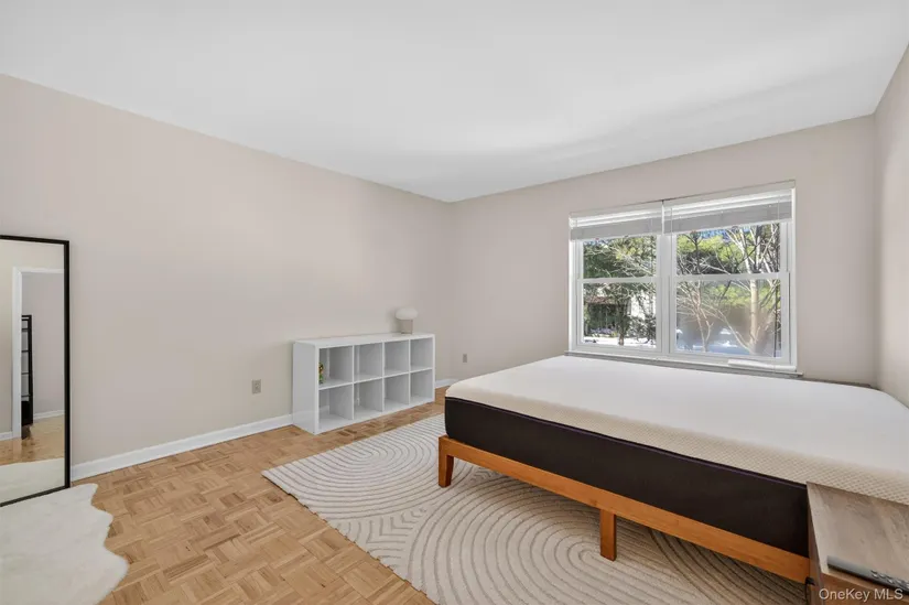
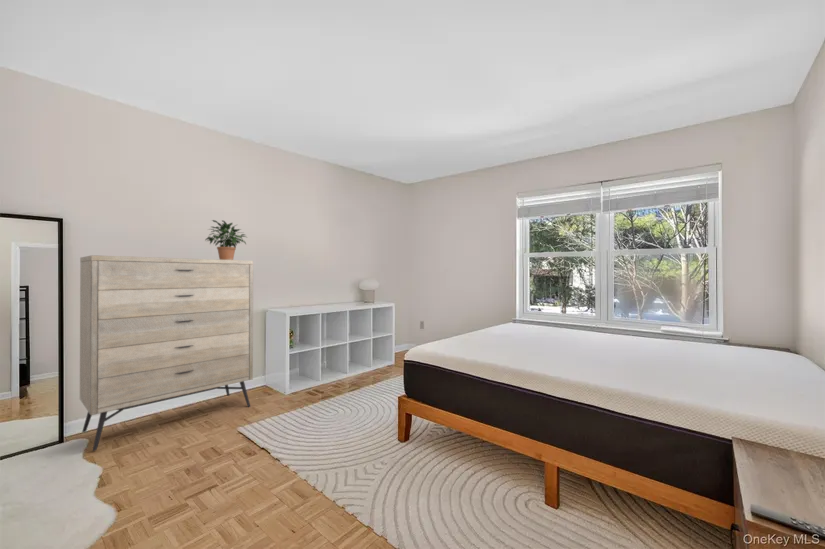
+ potted plant [204,219,247,260]
+ dresser [79,254,254,452]
